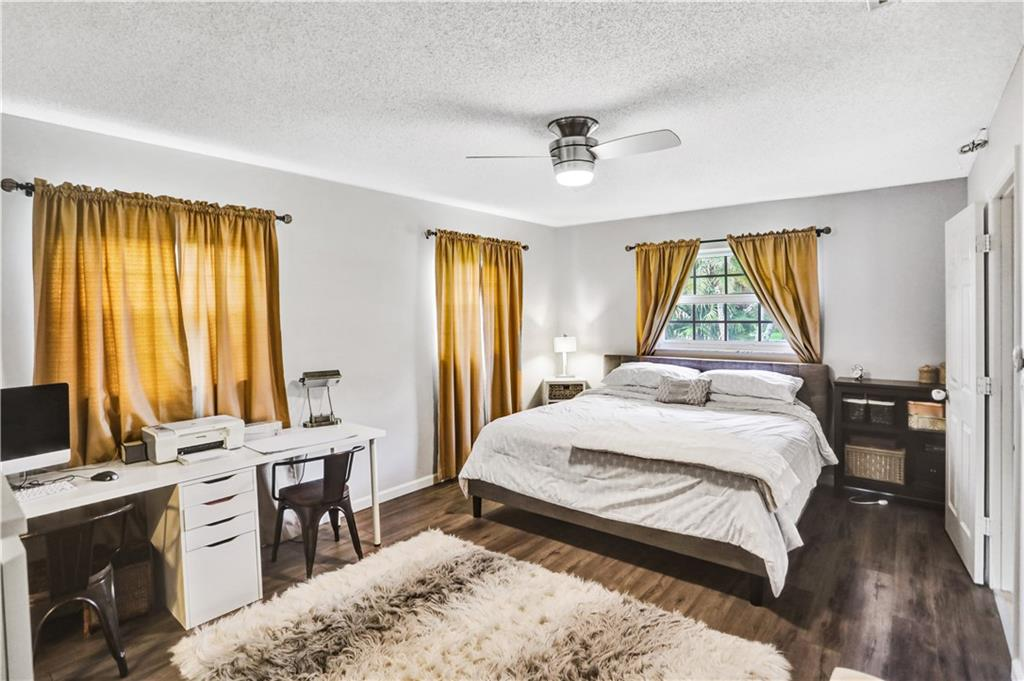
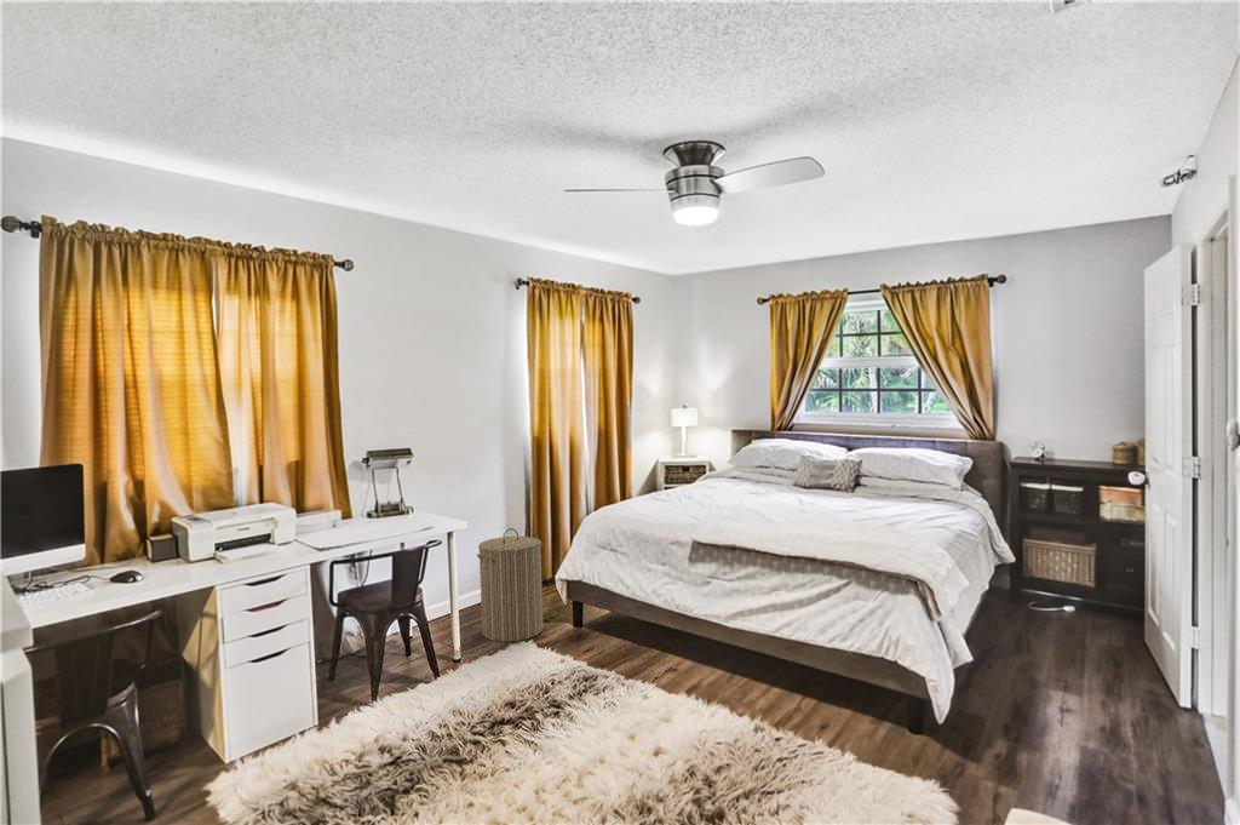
+ laundry hamper [476,527,545,643]
